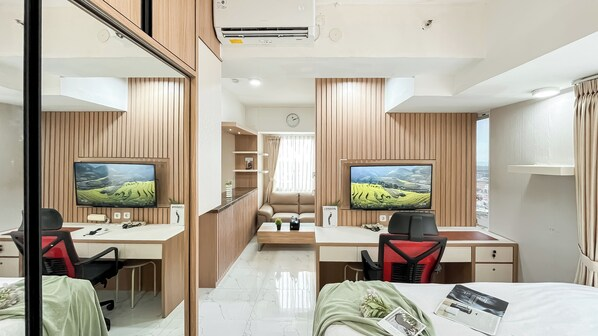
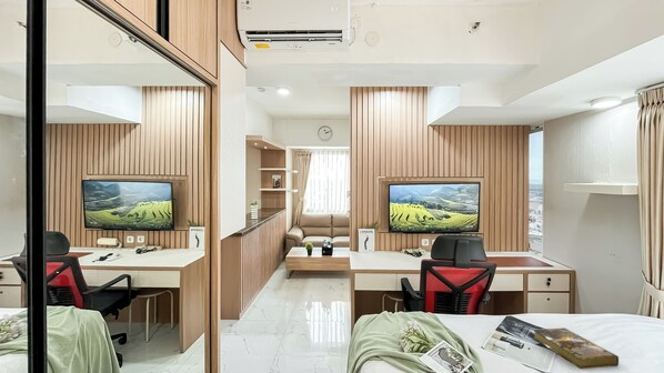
+ book [532,326,620,370]
